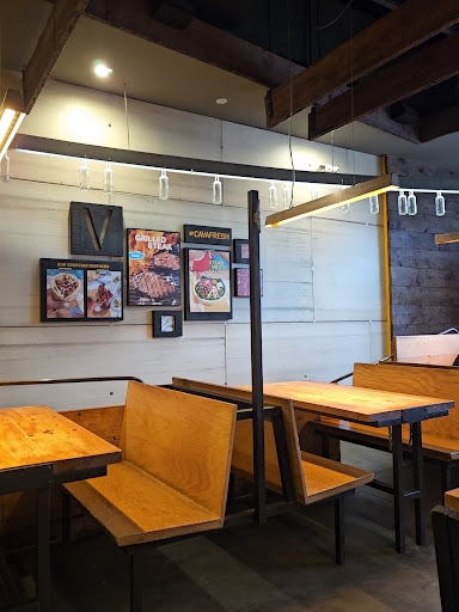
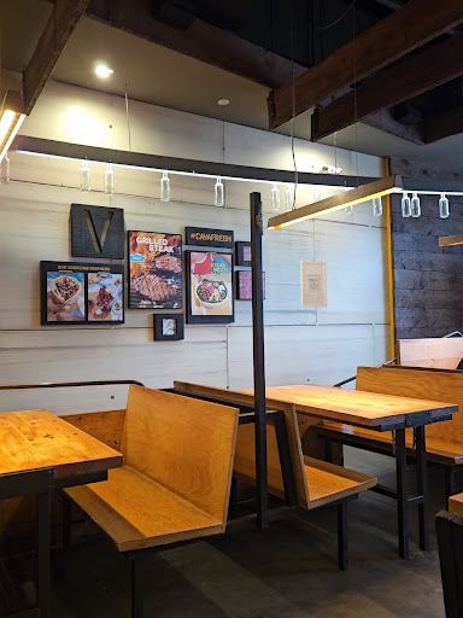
+ wall art [299,260,328,308]
